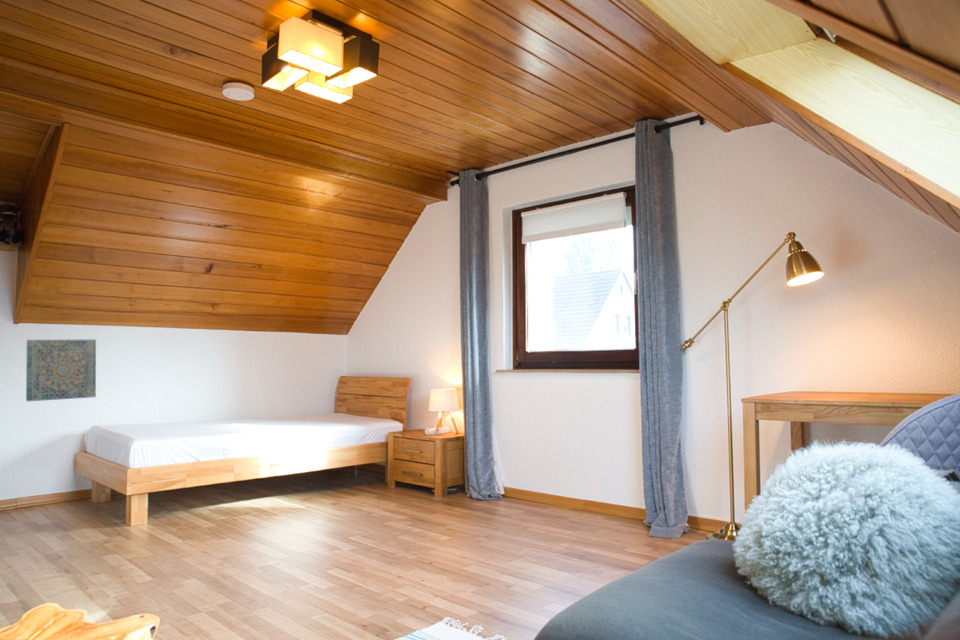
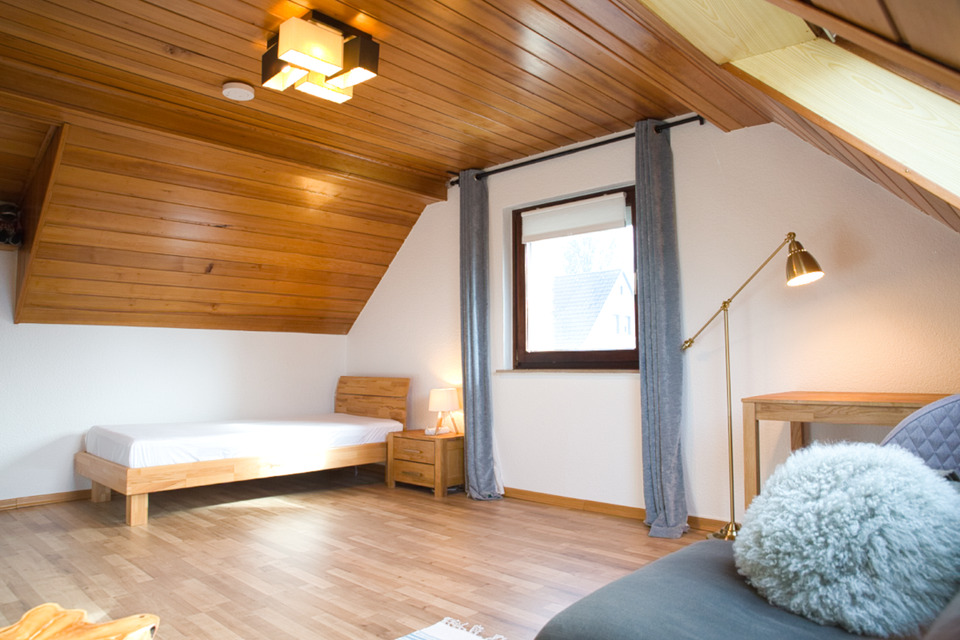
- wall art [25,338,97,402]
